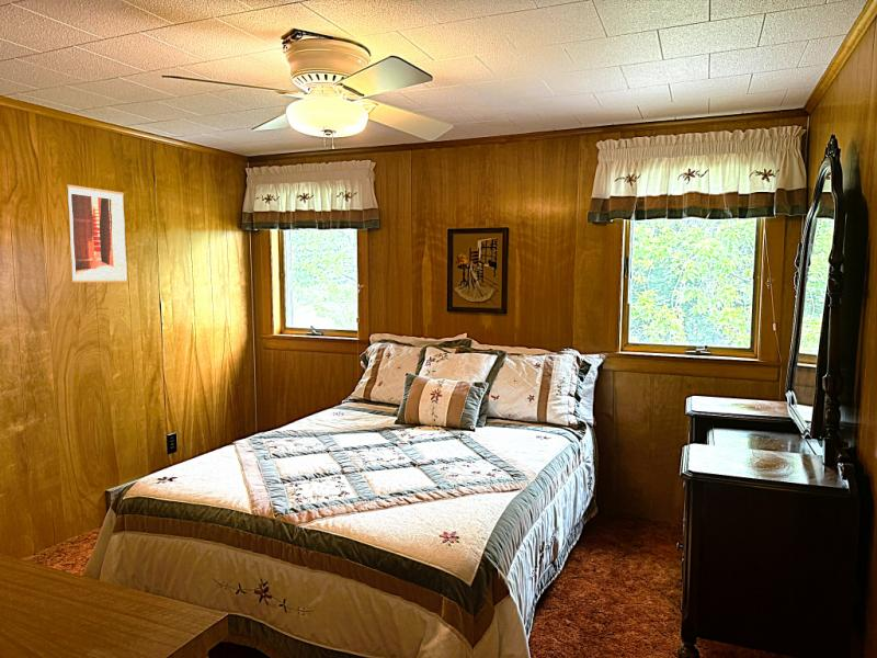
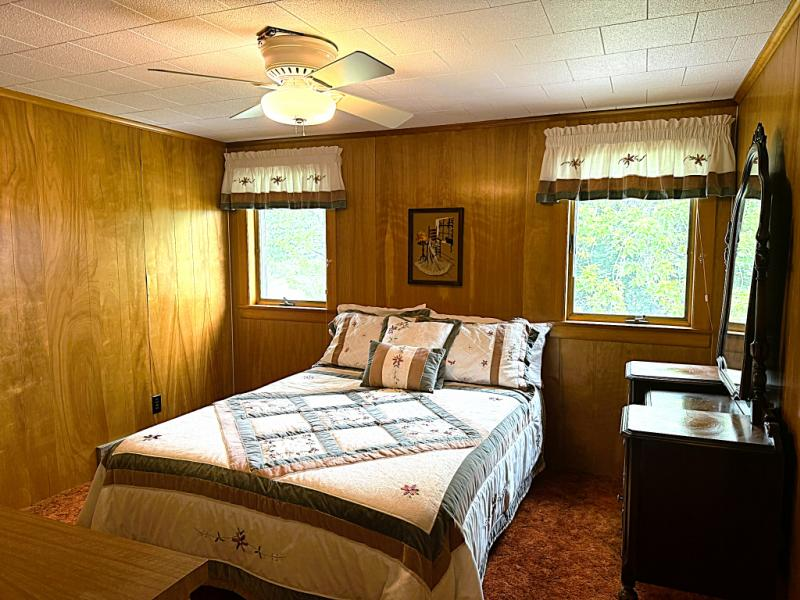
- wall art [66,184,128,283]
